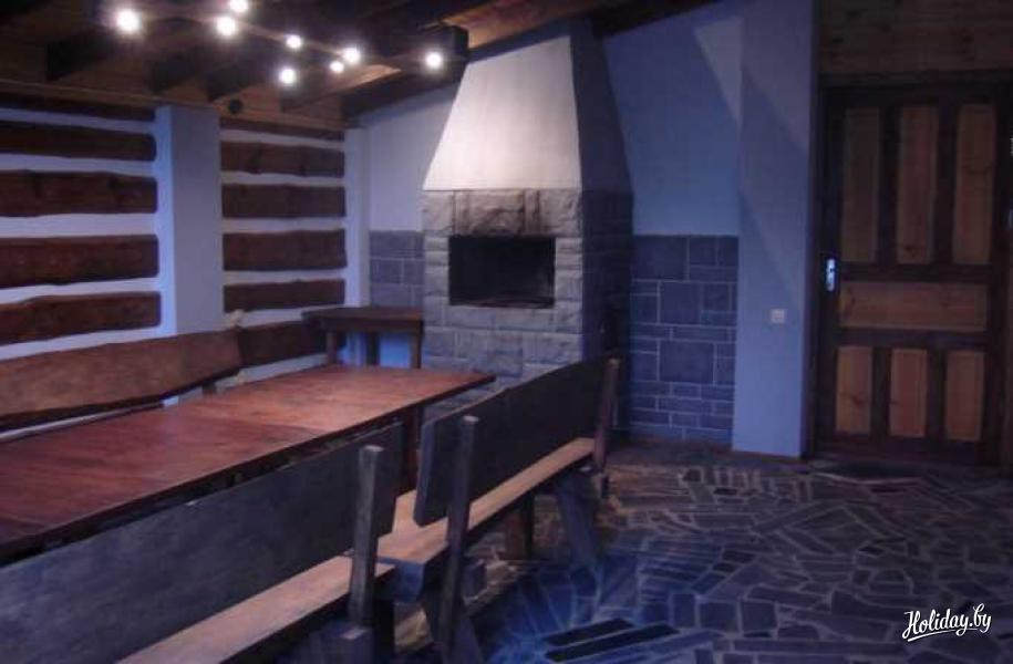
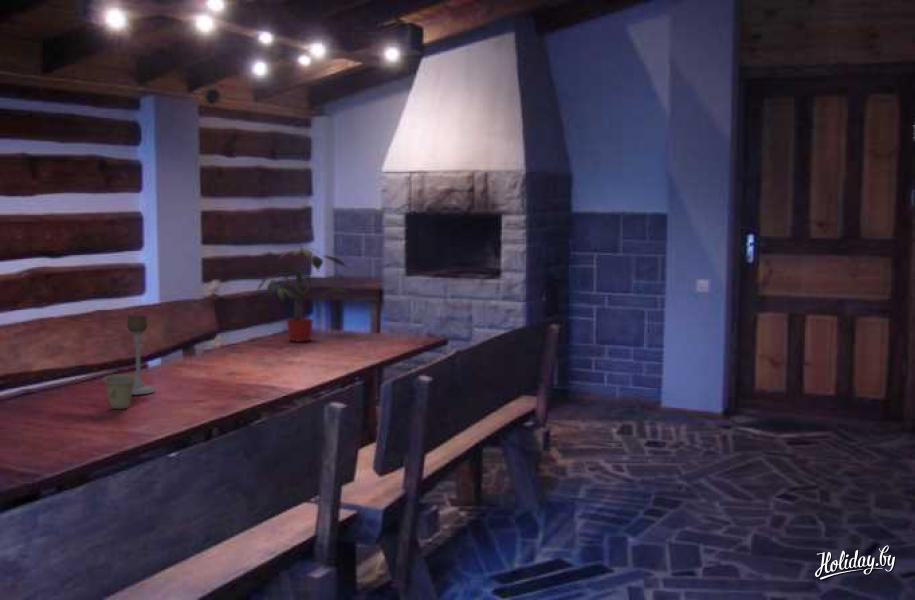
+ candle holder [126,314,156,396]
+ cup [102,373,137,410]
+ potted plant [256,246,354,343]
